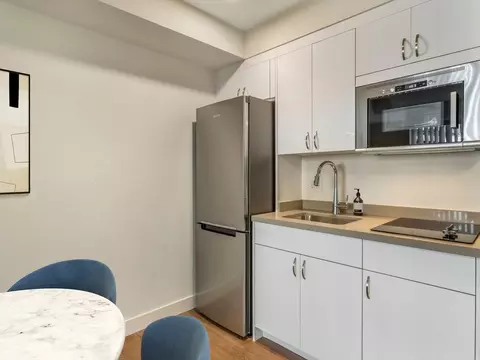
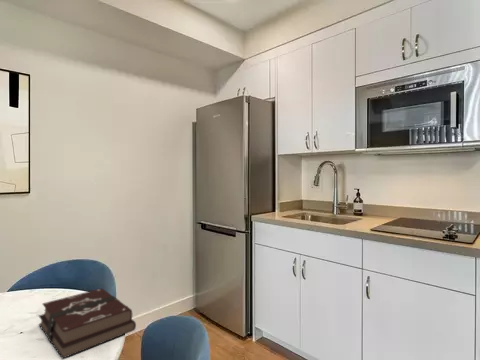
+ hardback book [38,287,137,360]
